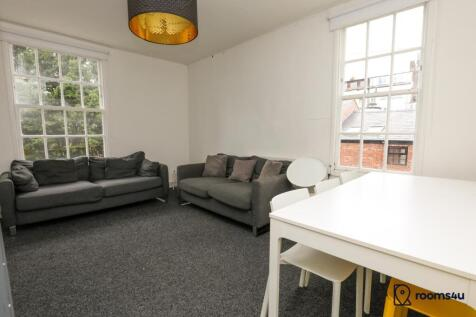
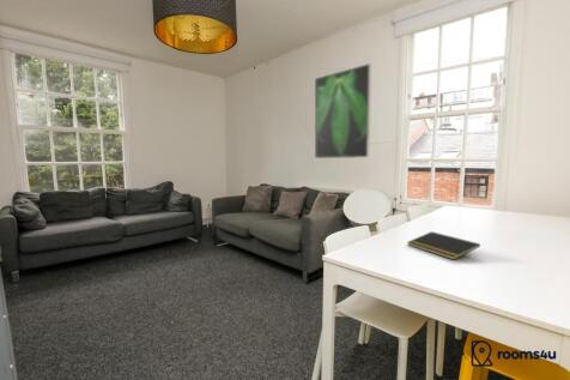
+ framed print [314,62,372,159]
+ notepad [407,230,481,261]
